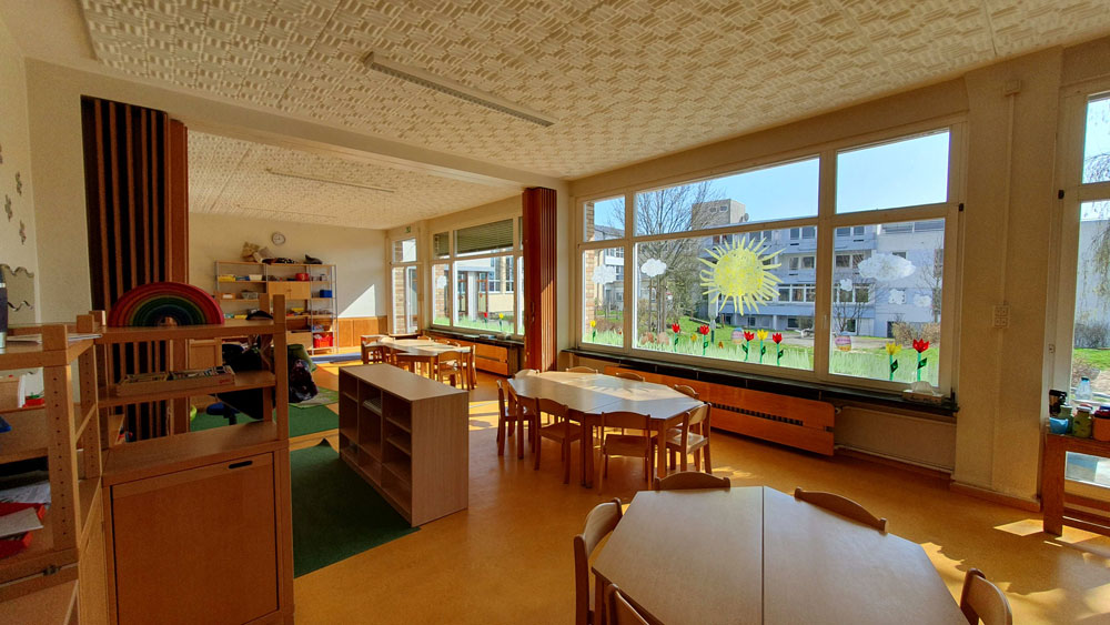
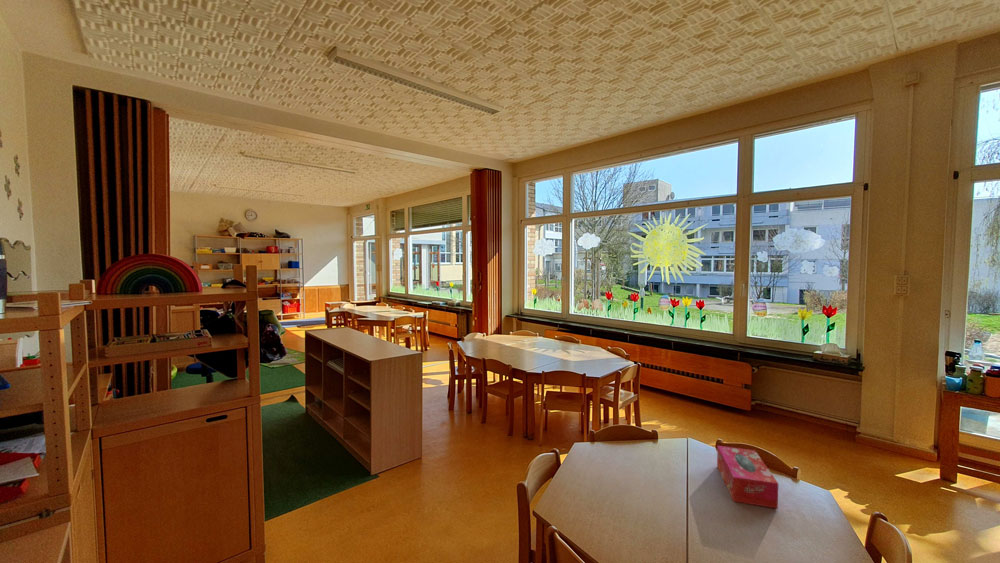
+ tissue box [716,445,779,510]
